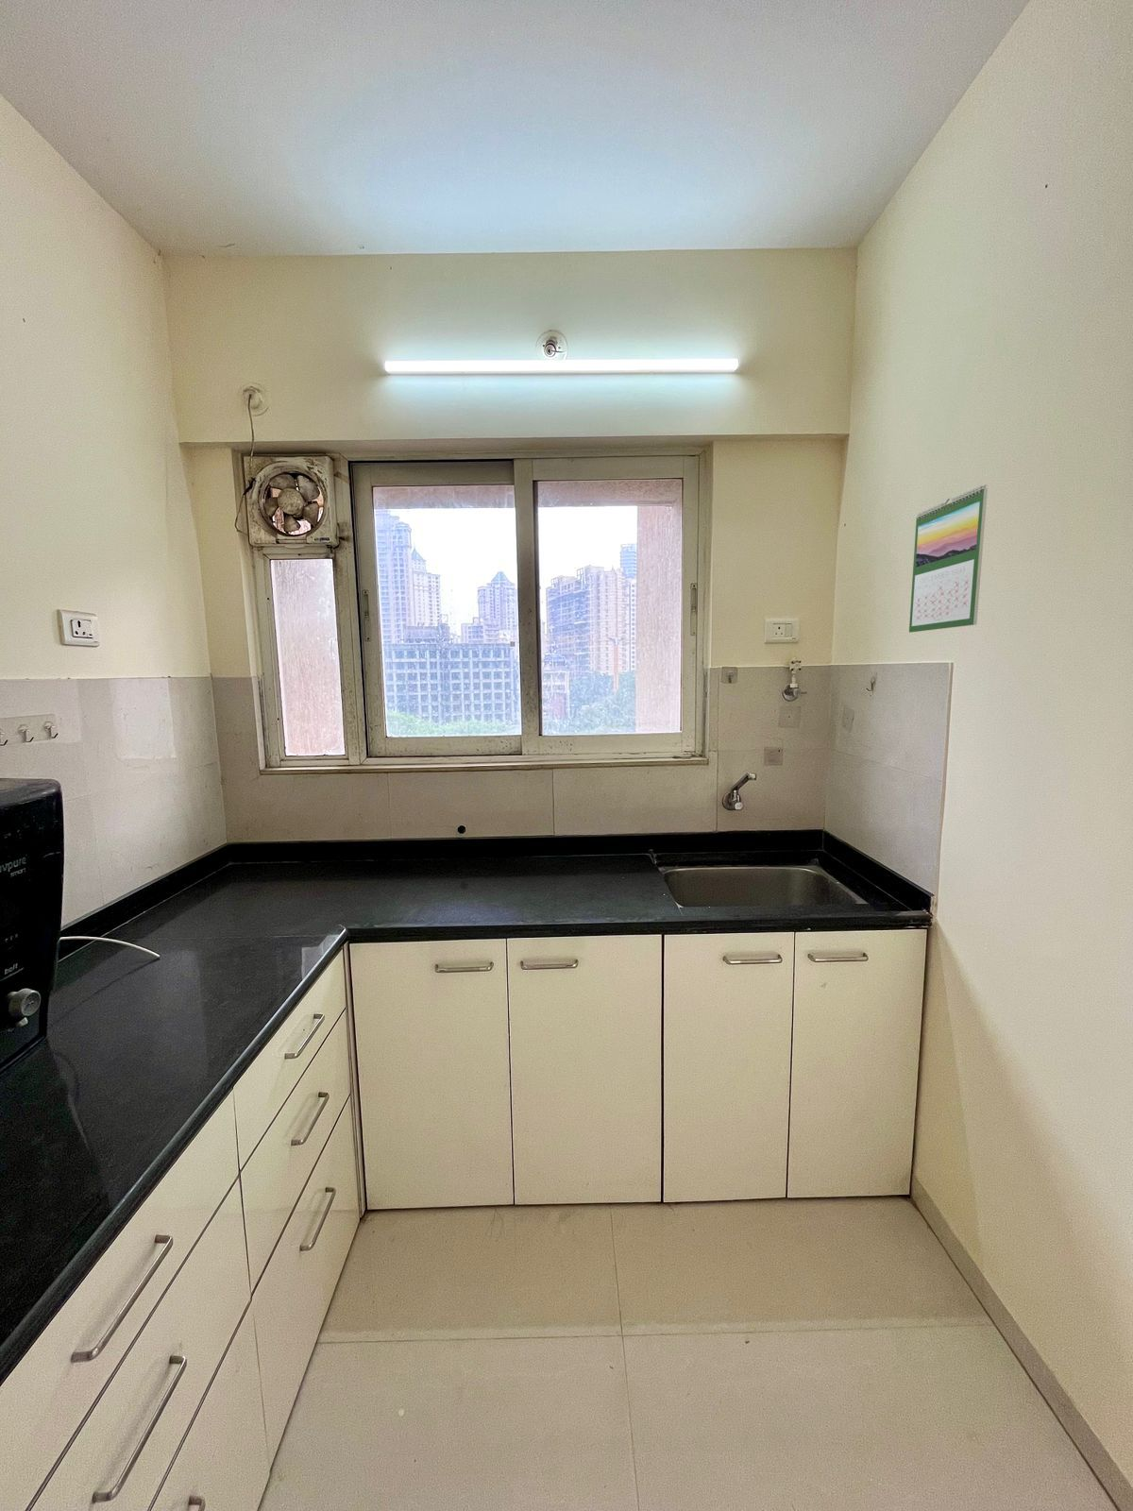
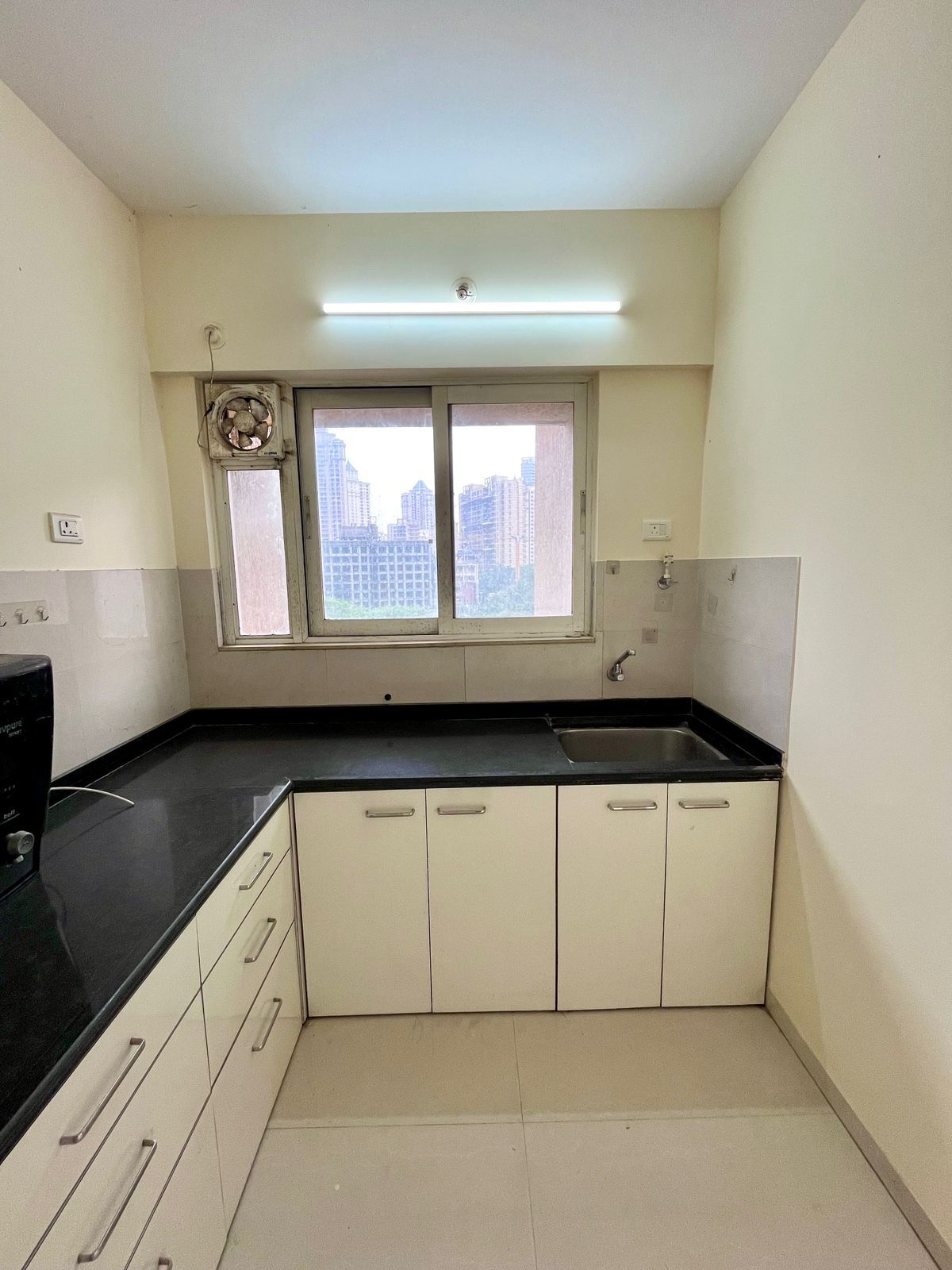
- calendar [908,483,989,633]
